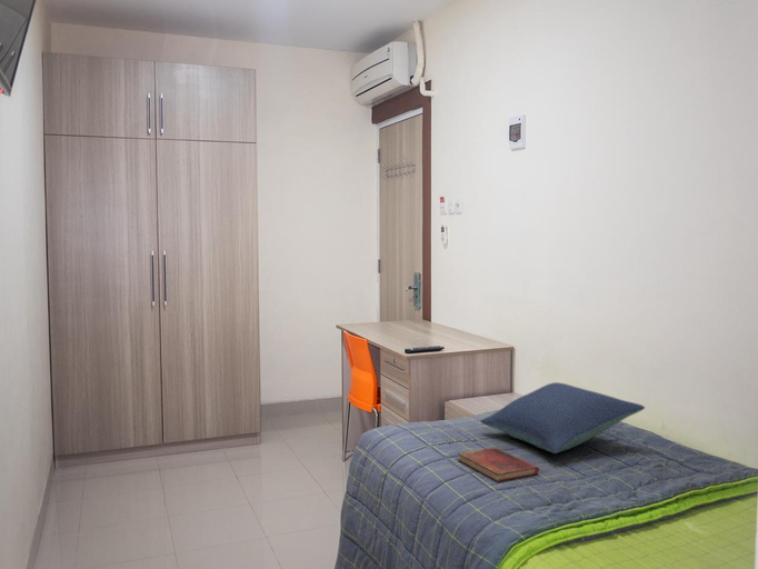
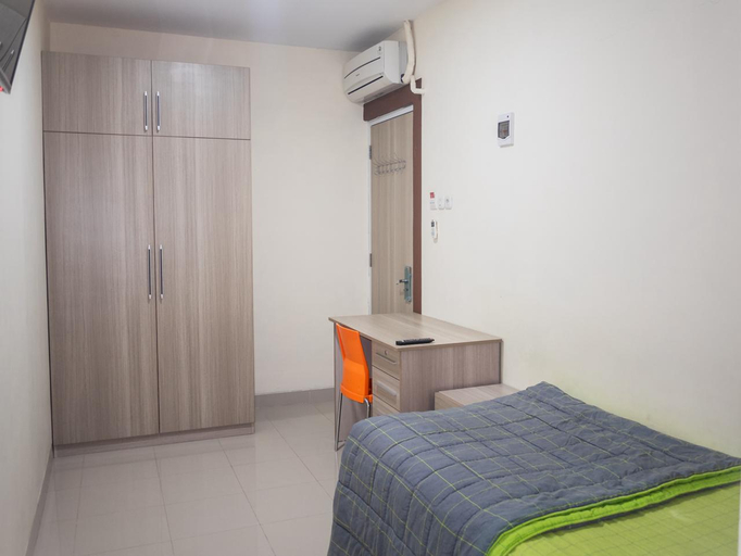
- diary [457,446,540,482]
- pillow [479,381,646,455]
